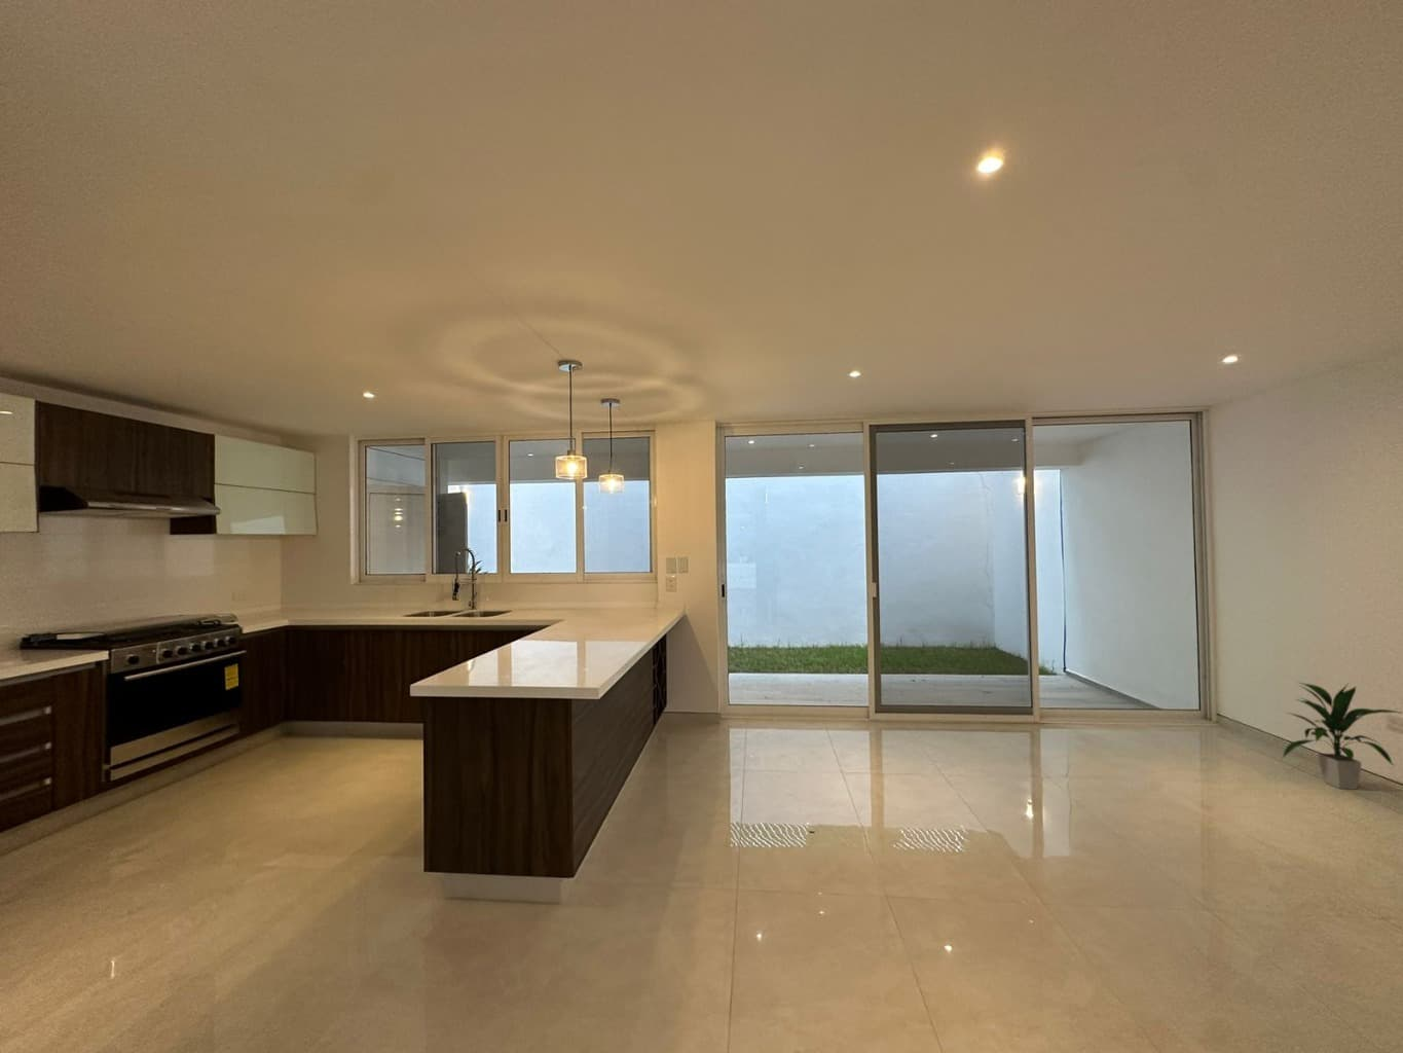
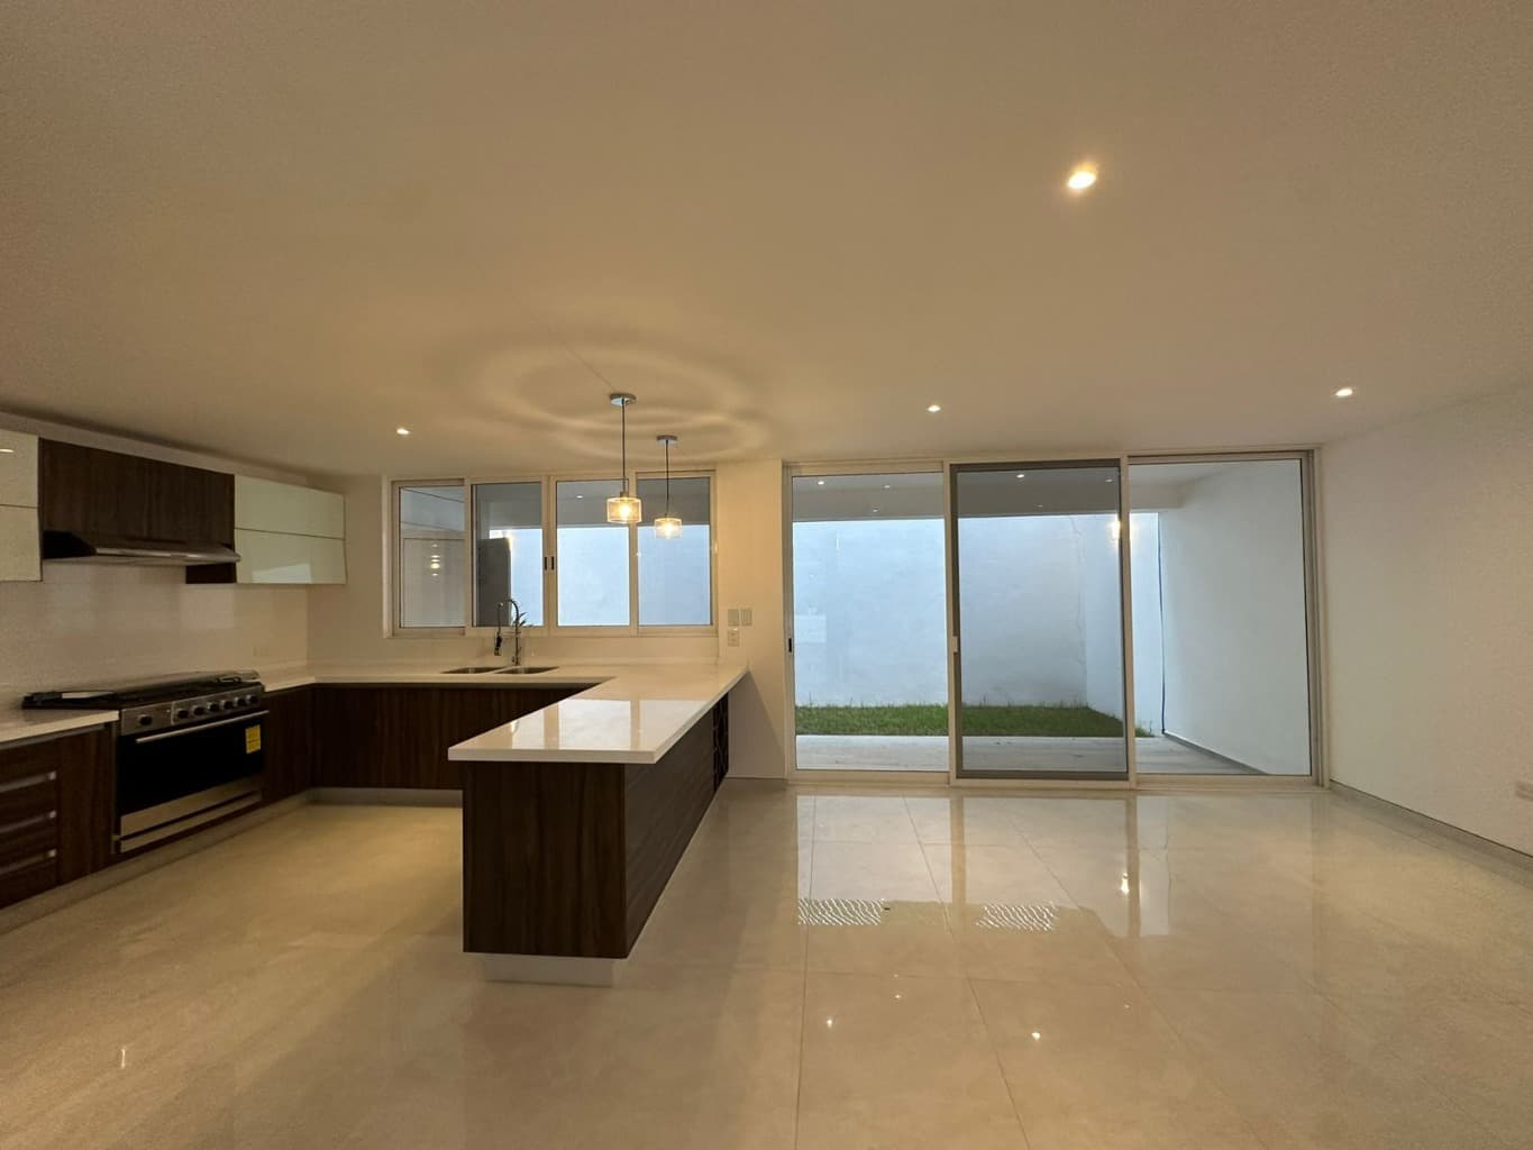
- indoor plant [1281,680,1401,791]
